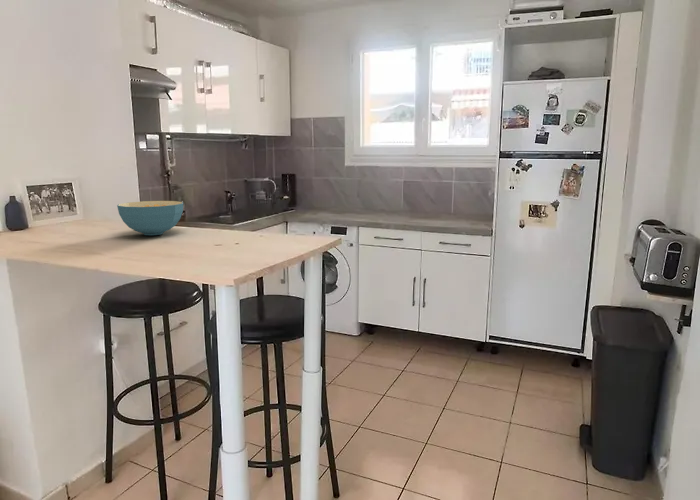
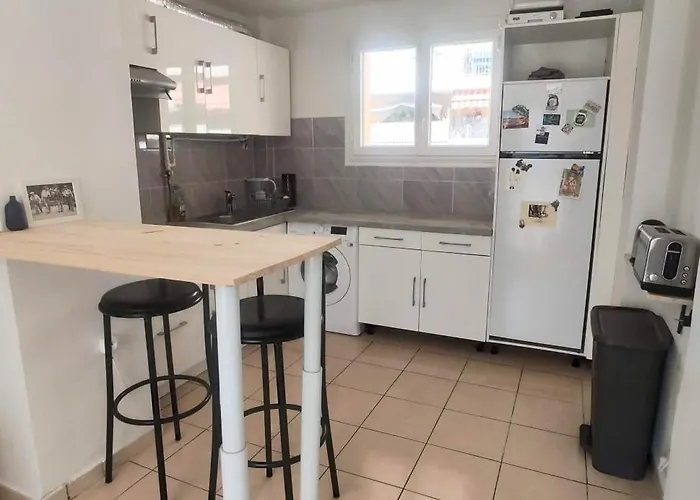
- cereal bowl [116,200,184,236]
